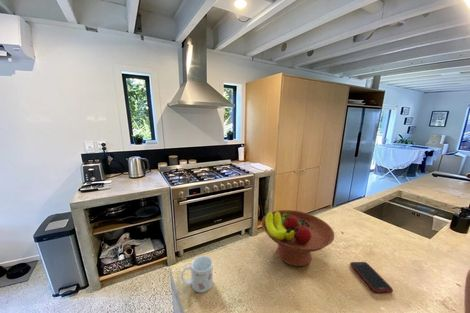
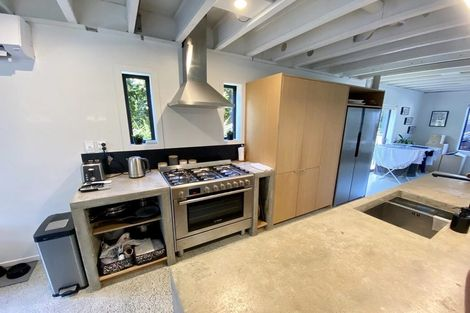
- fruit bowl [260,209,335,268]
- cell phone [349,261,394,293]
- mug [180,255,214,294]
